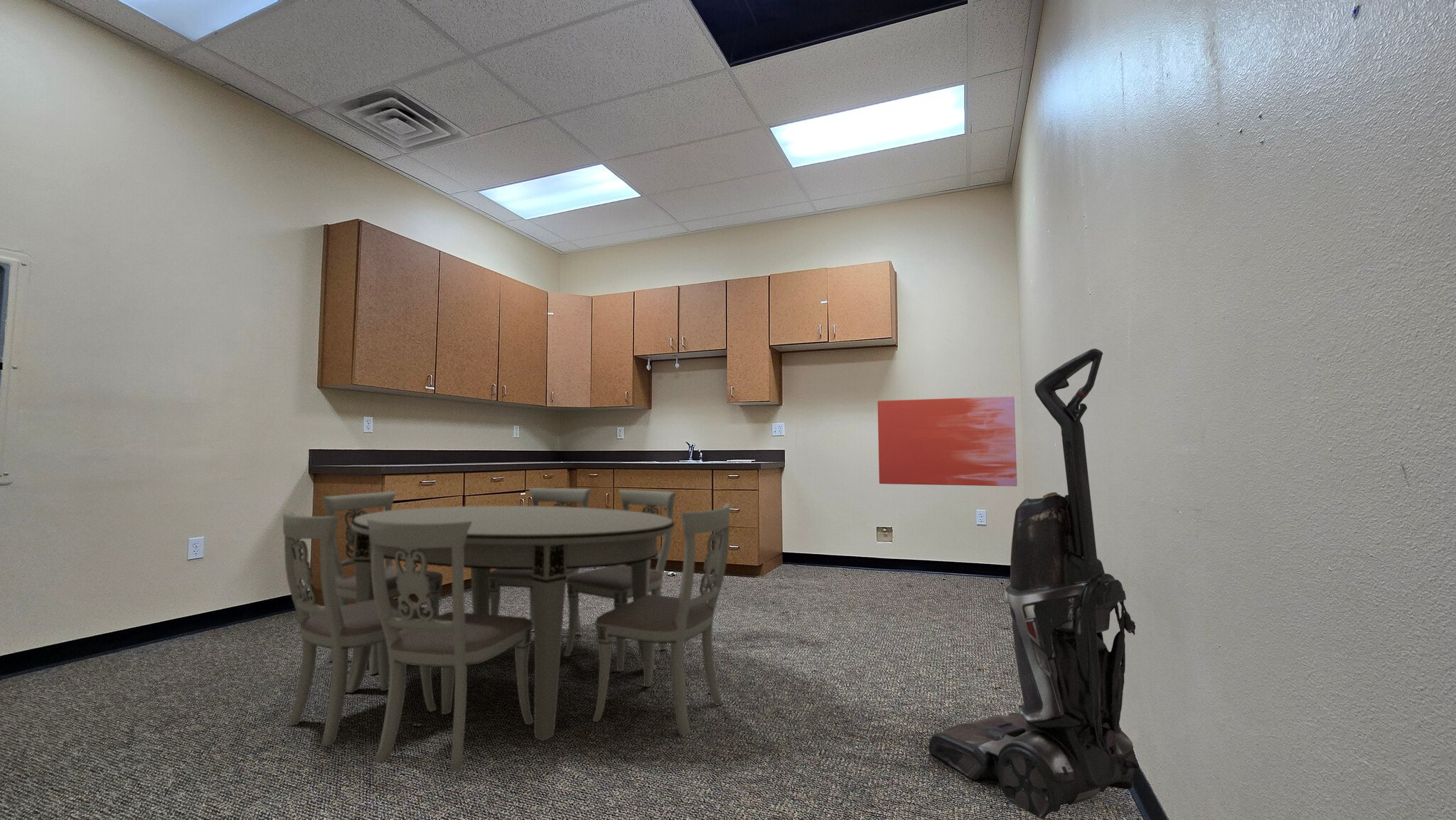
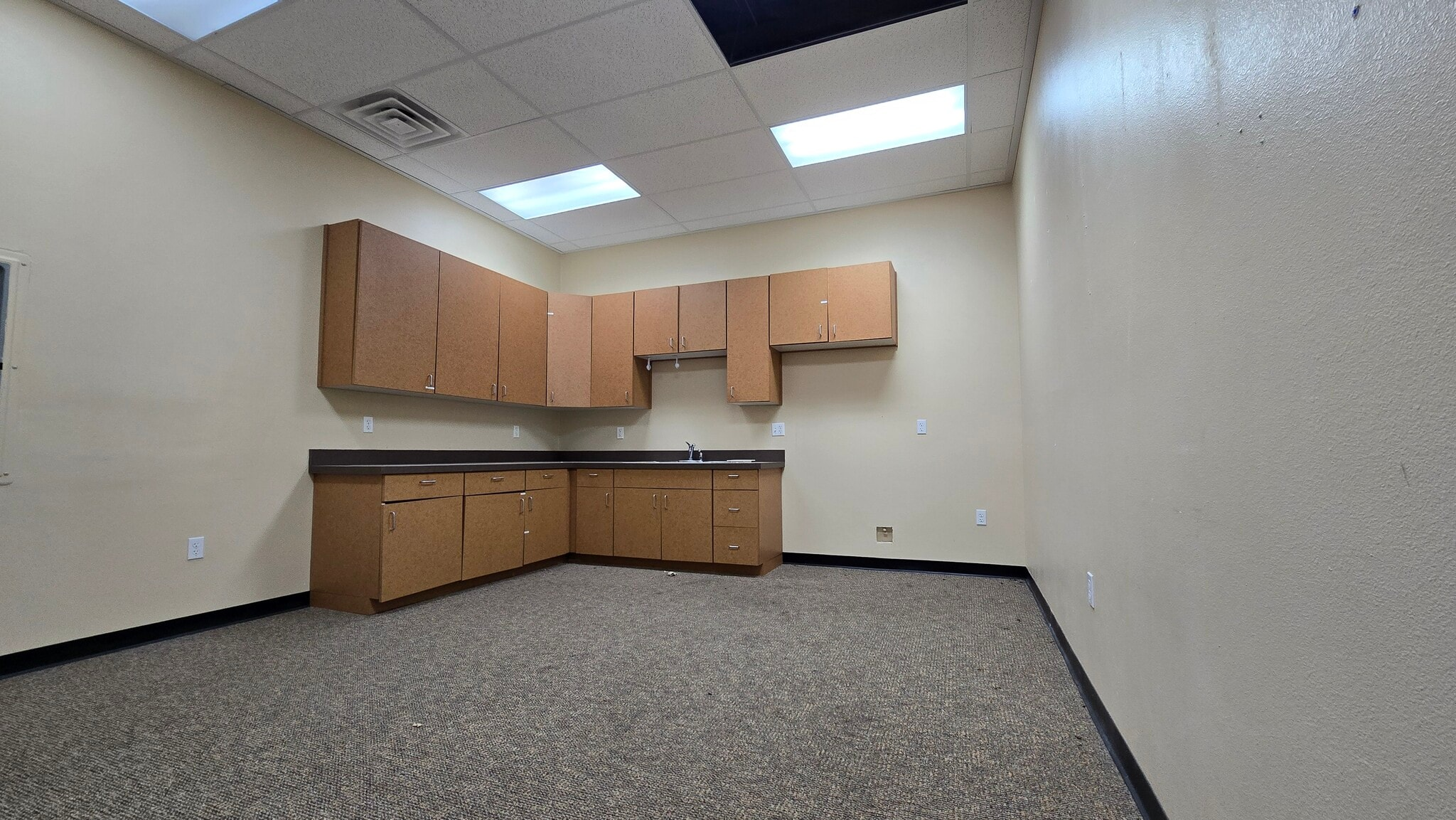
- dining table [282,487,731,773]
- vacuum cleaner [928,348,1139,820]
- wall art [877,395,1018,487]
